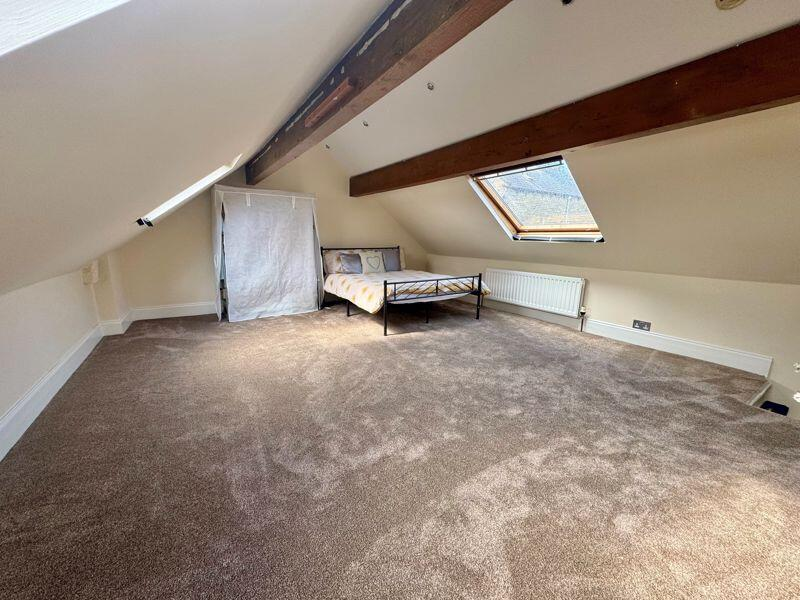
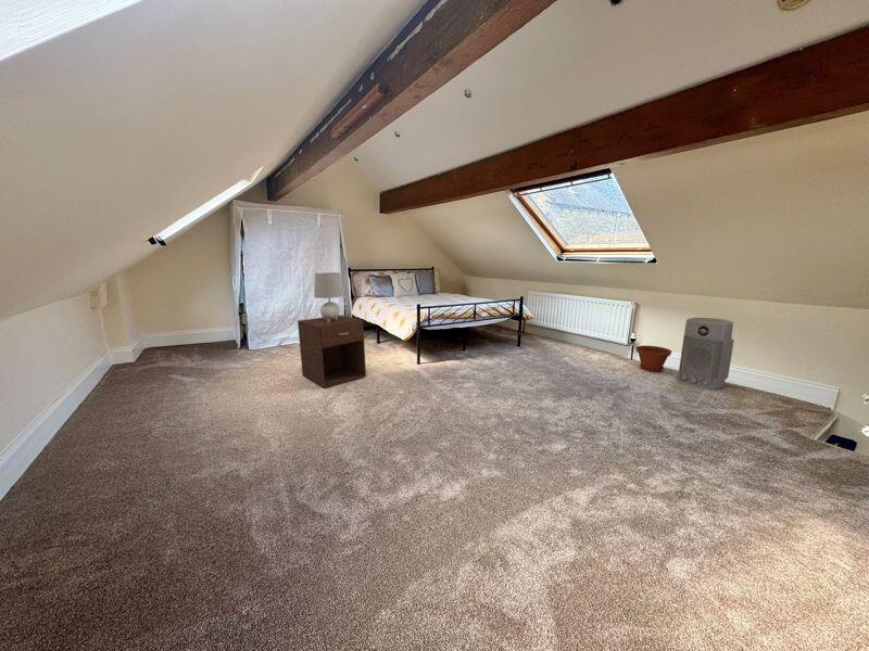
+ table lamp [313,271,345,322]
+ nightstand [297,314,367,390]
+ air purifier [676,317,735,391]
+ plant pot [634,345,672,373]
